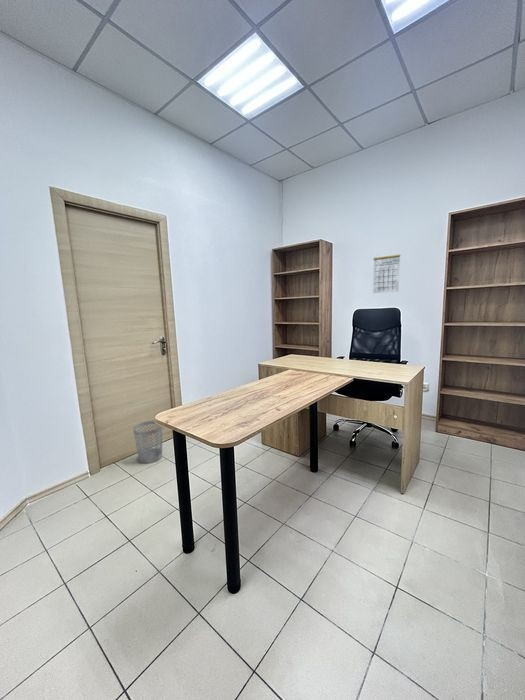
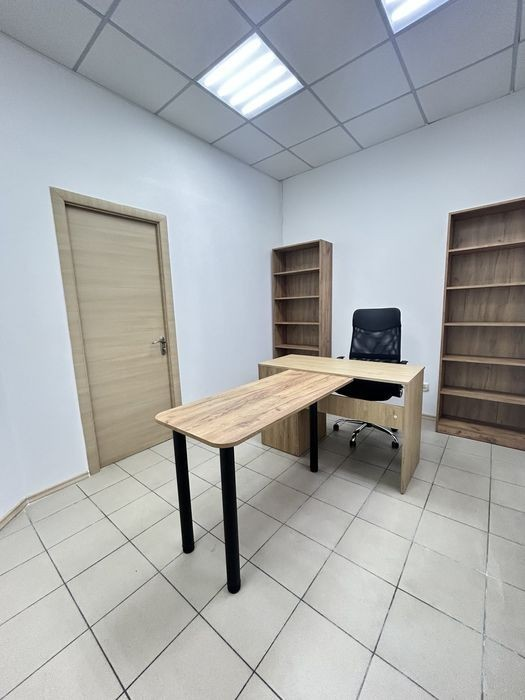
- wastebasket [132,420,163,464]
- calendar [372,248,401,294]
